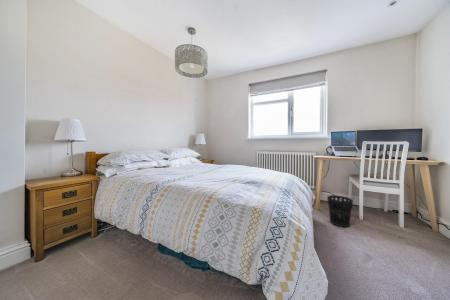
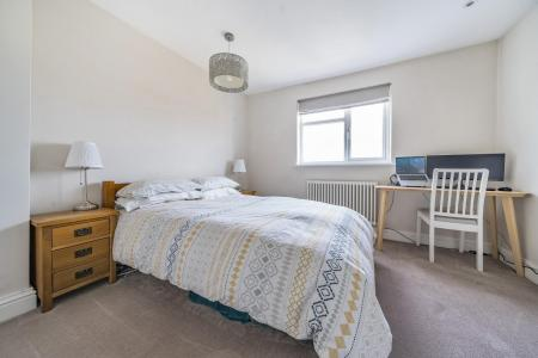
- wastebasket [326,194,354,228]
